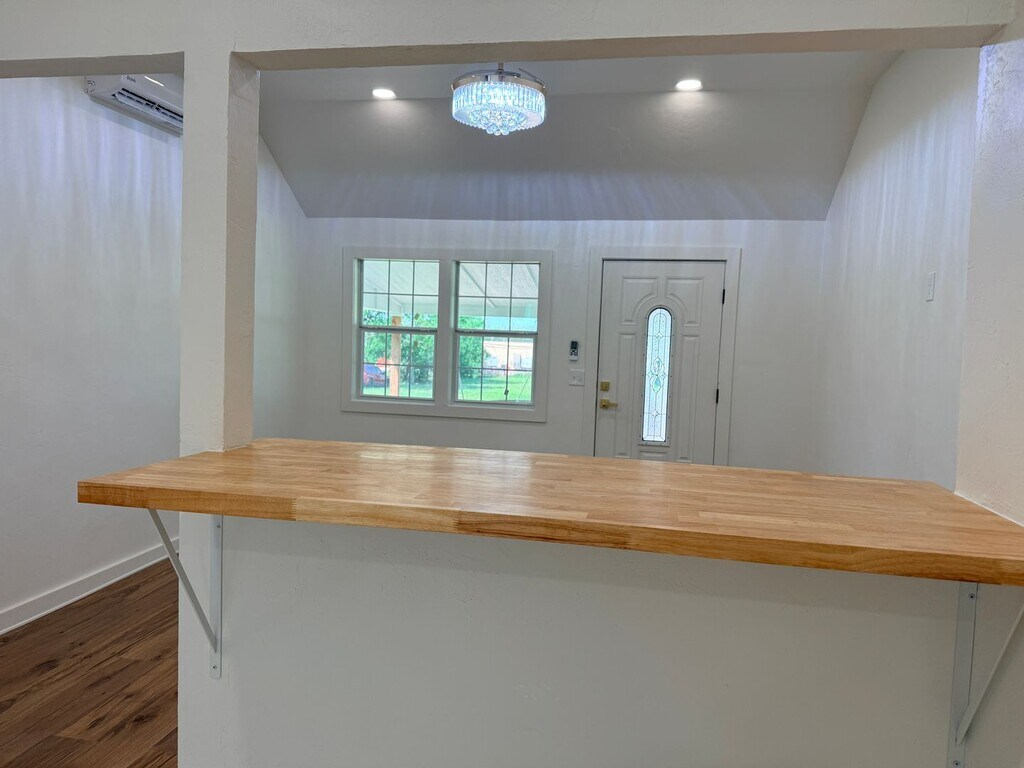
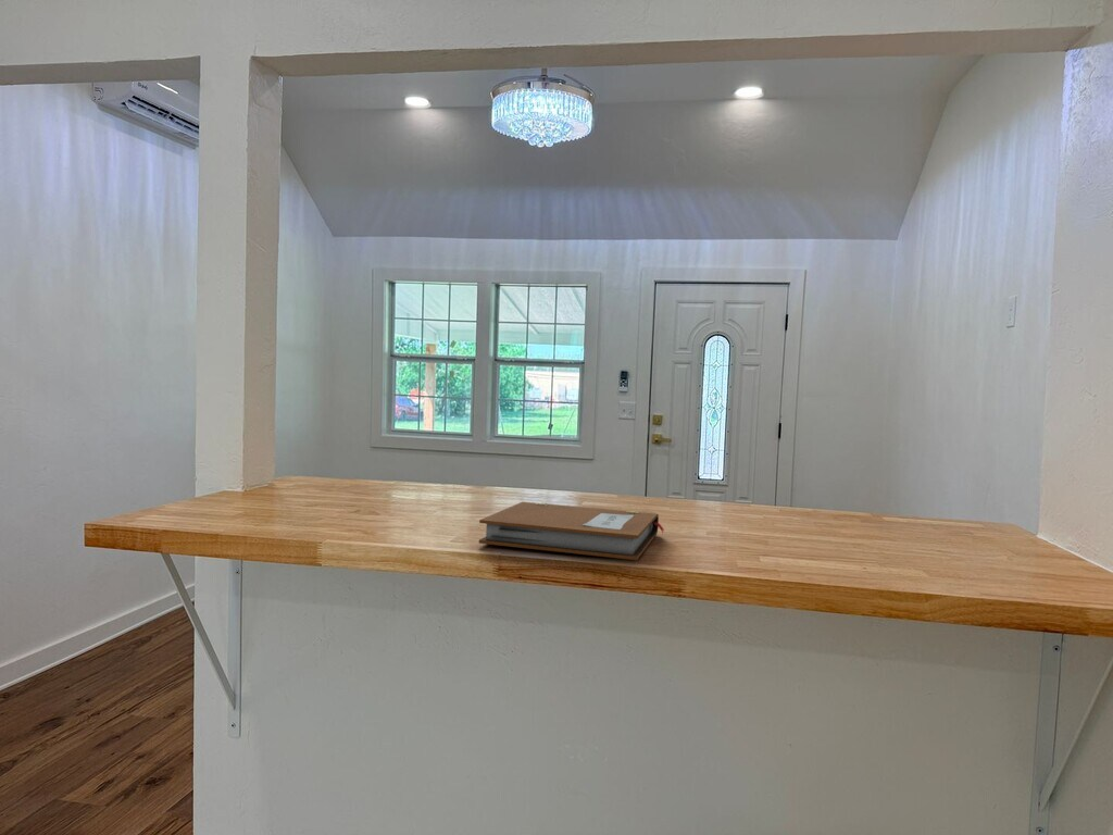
+ notebook [478,501,665,561]
